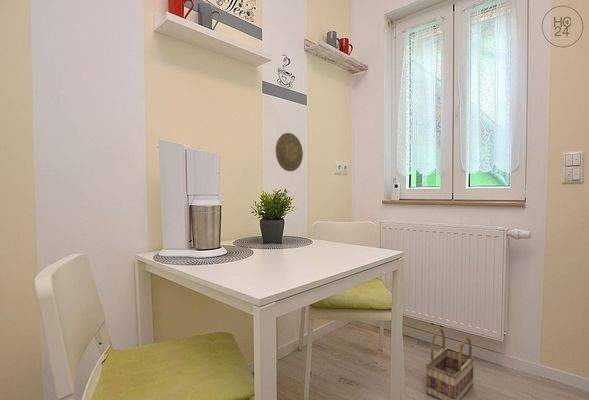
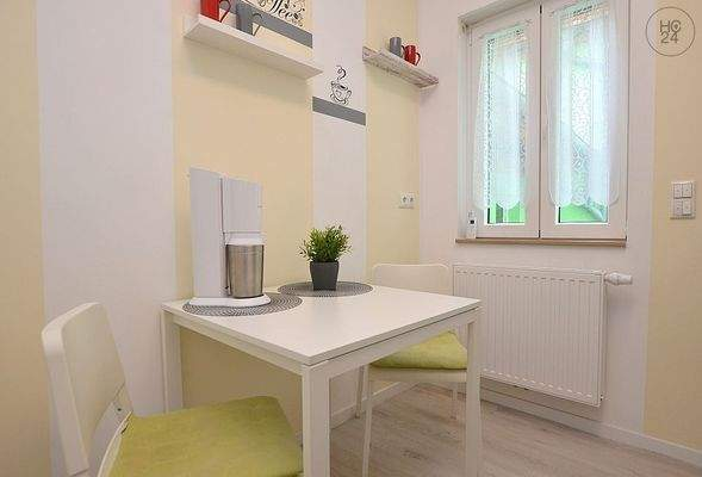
- basket [425,327,475,400]
- decorative plate [275,132,304,172]
